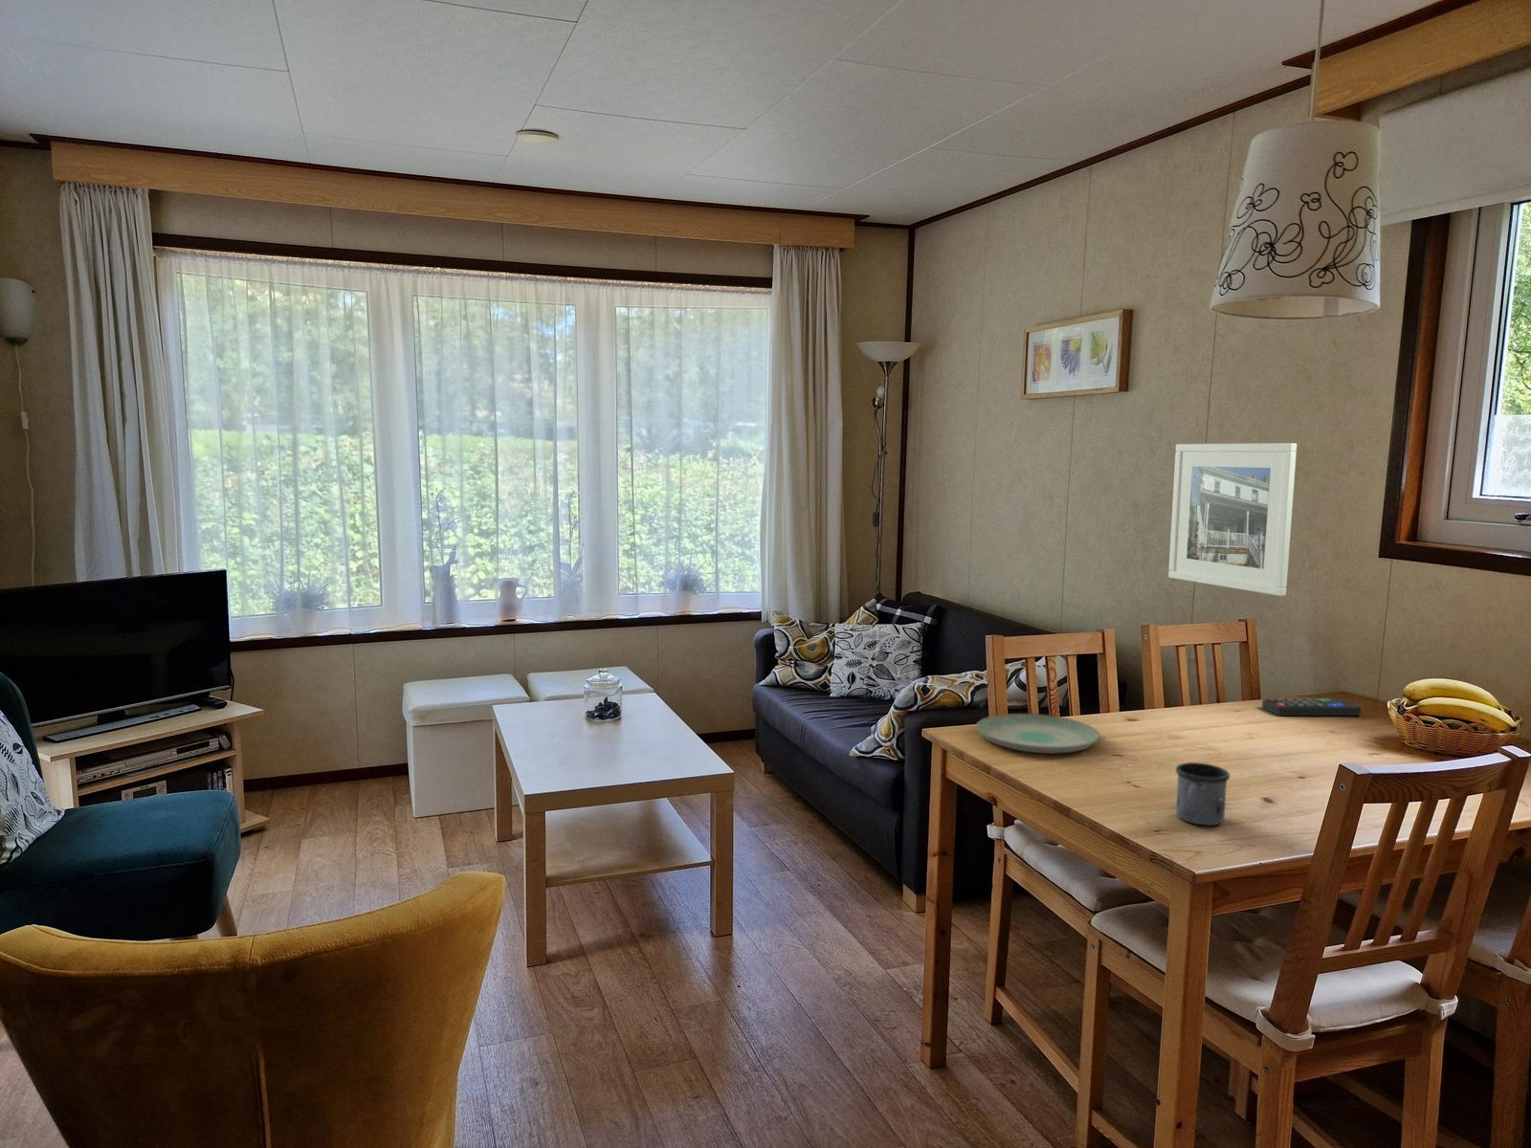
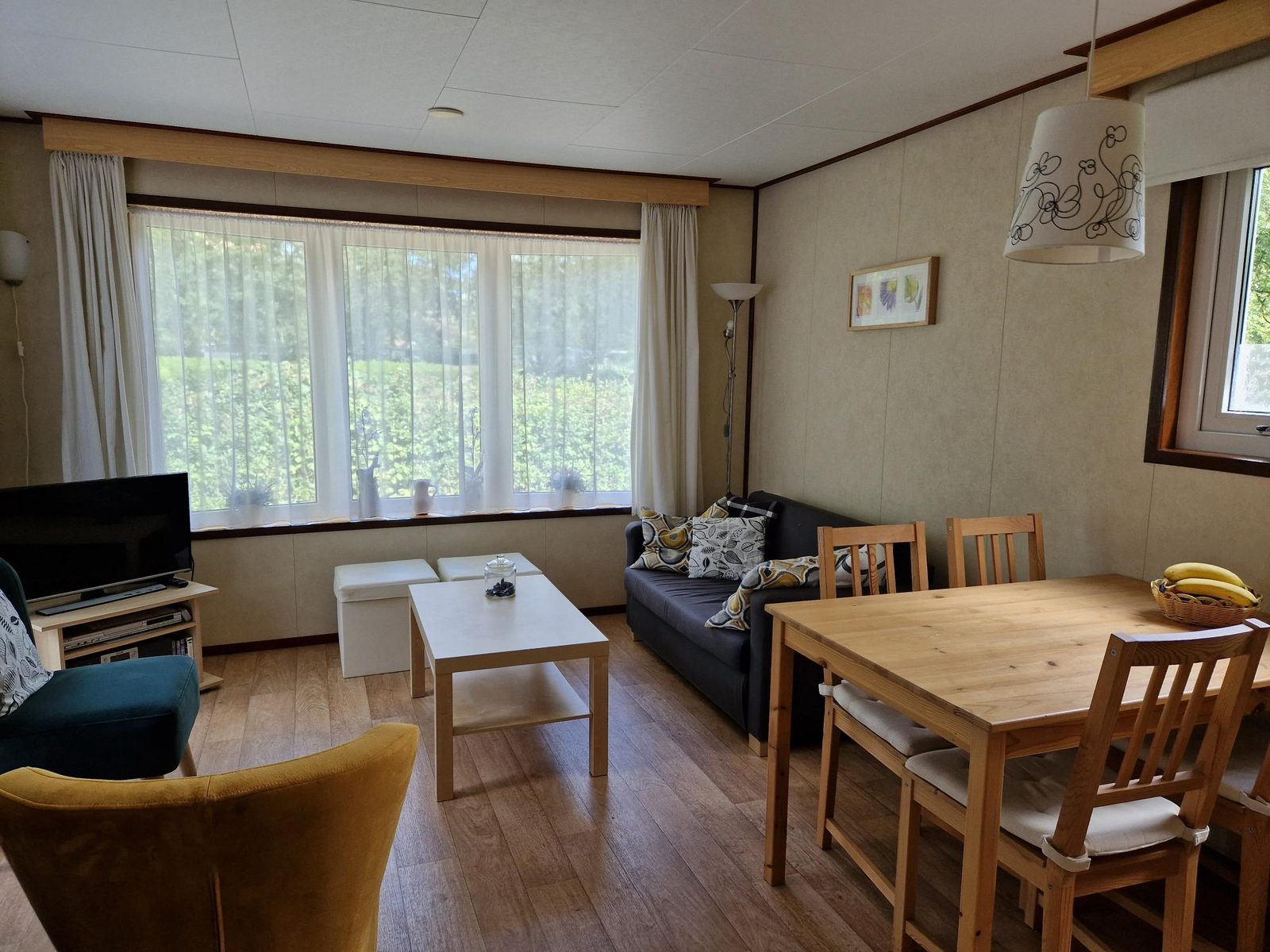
- plate [975,713,1102,755]
- remote control [1261,697,1362,716]
- mug [1175,761,1231,826]
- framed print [1167,443,1297,597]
